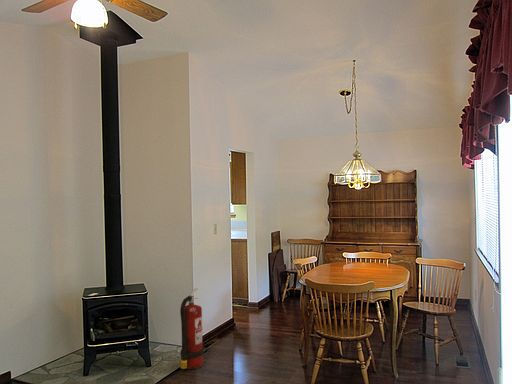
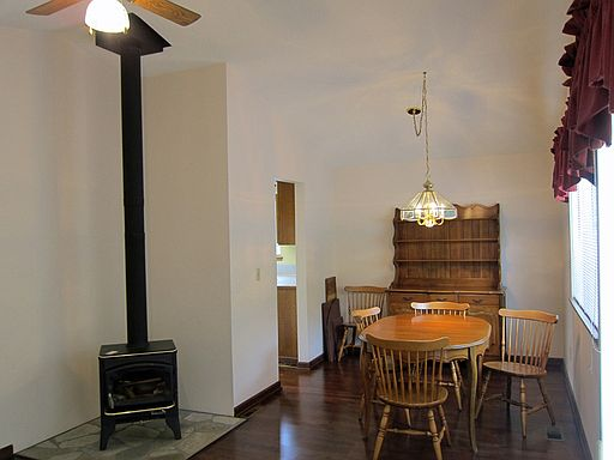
- fire extinguisher [179,287,205,370]
